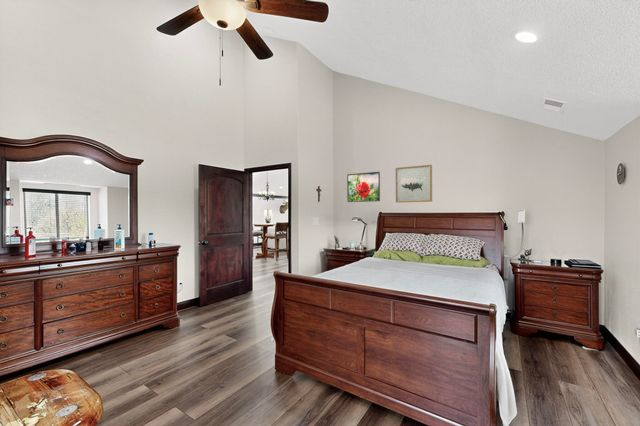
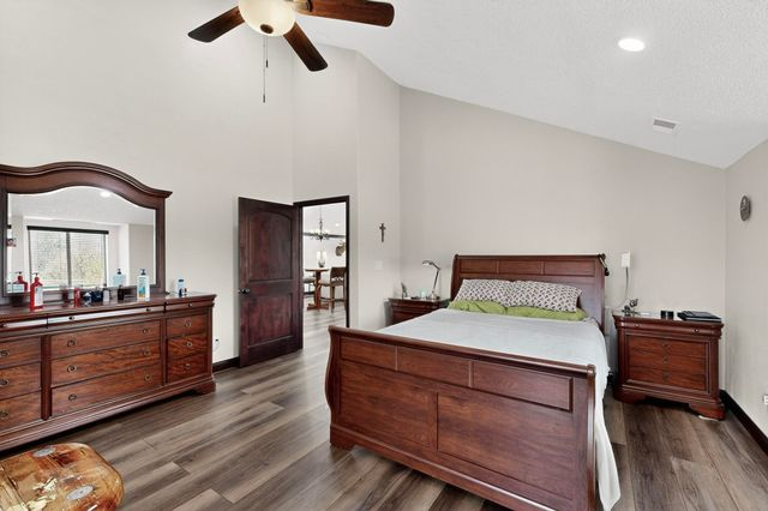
- wall art [395,164,433,204]
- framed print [346,171,381,203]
